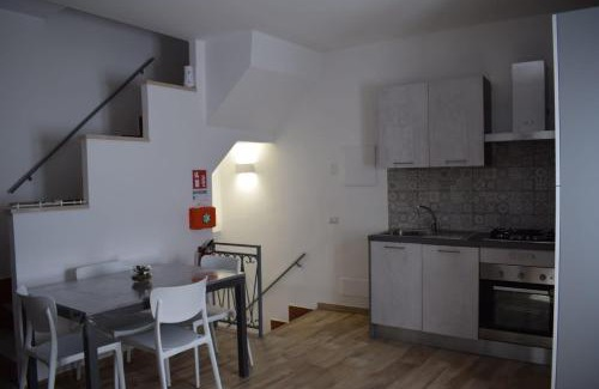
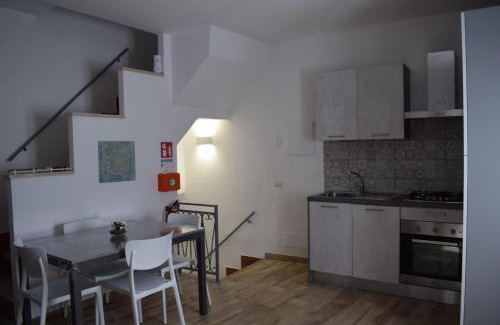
+ wall art [97,140,137,184]
